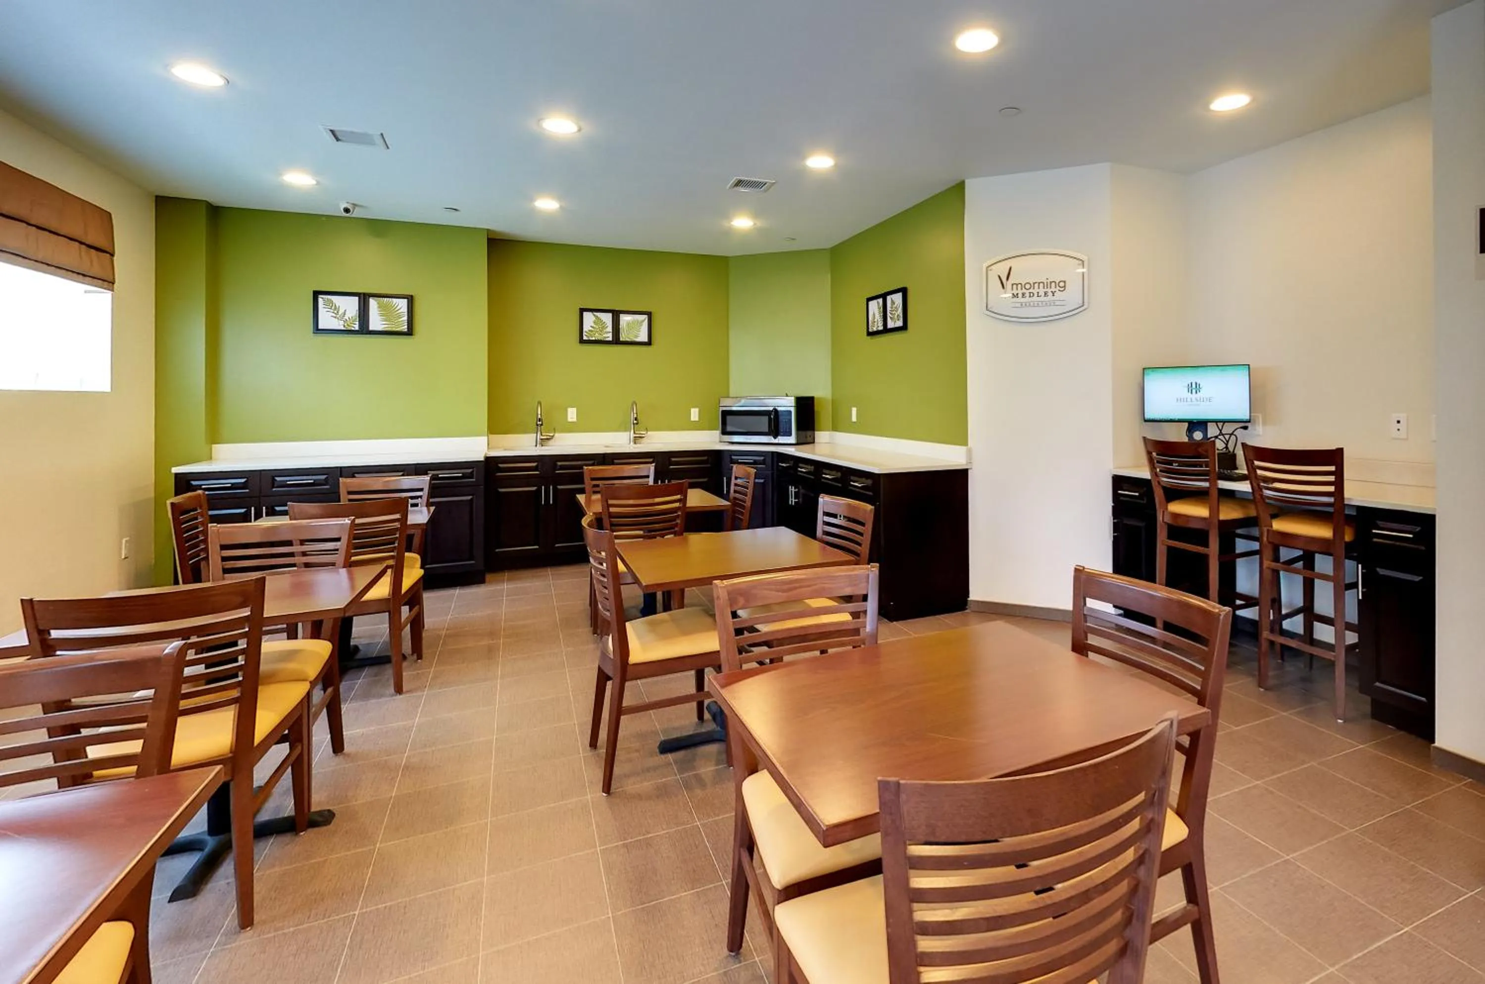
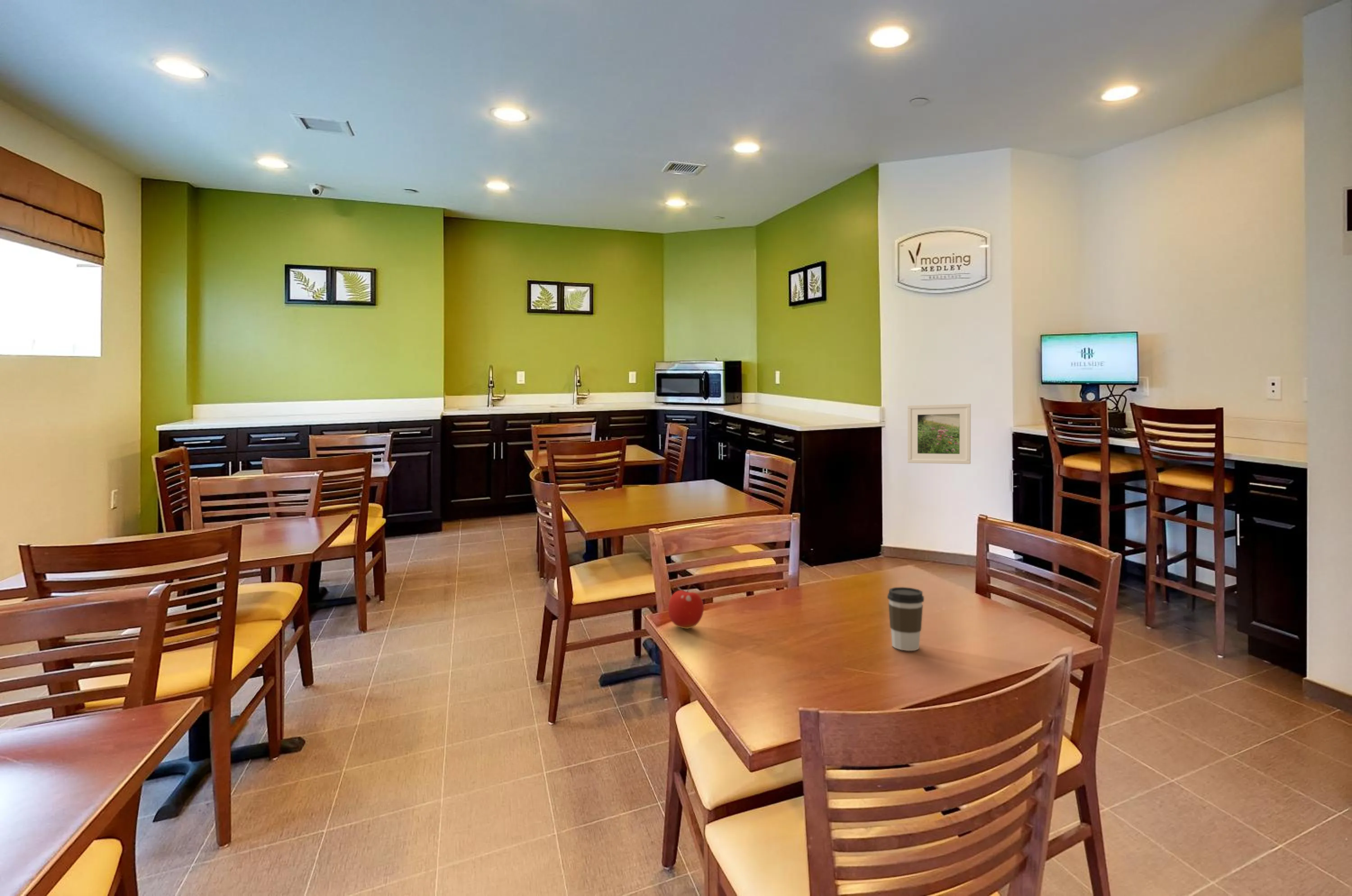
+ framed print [907,403,971,465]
+ coffee cup [887,587,925,651]
+ fruit [668,584,704,629]
